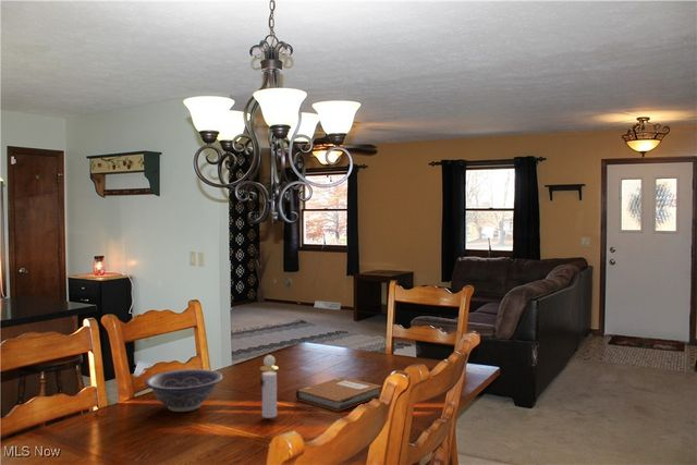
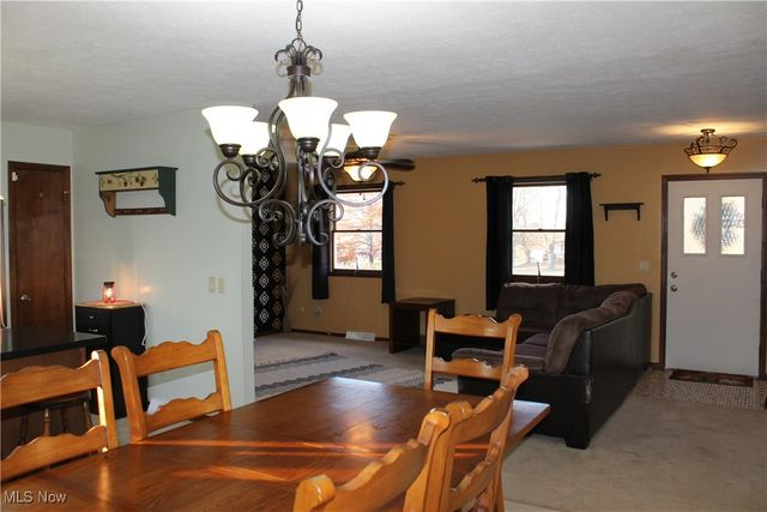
- perfume bottle [259,354,280,419]
- notebook [295,376,383,413]
- decorative bowl [144,368,223,413]
